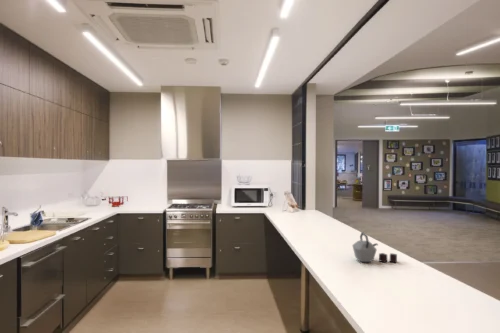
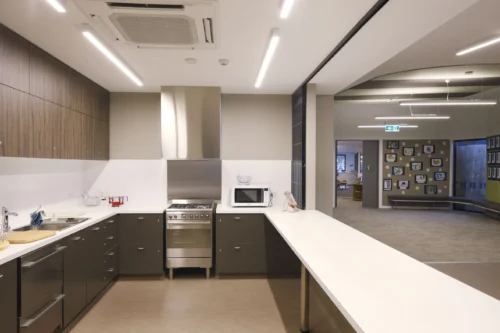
- kettle [351,231,398,264]
